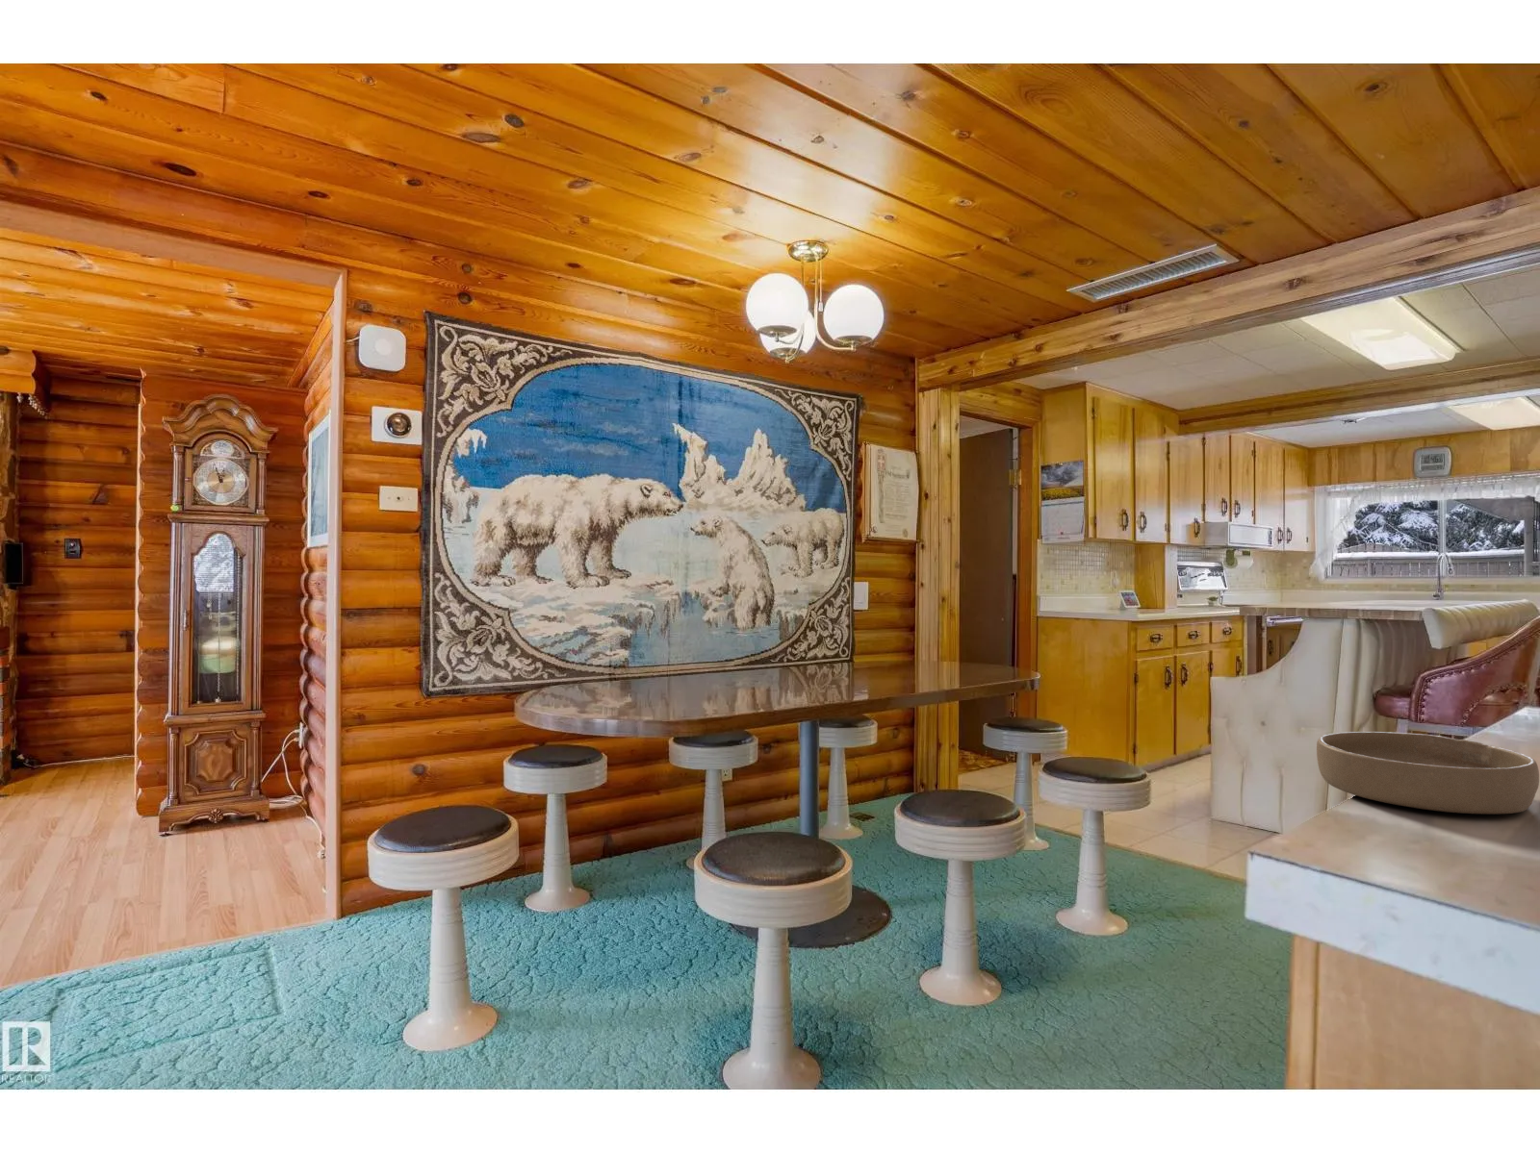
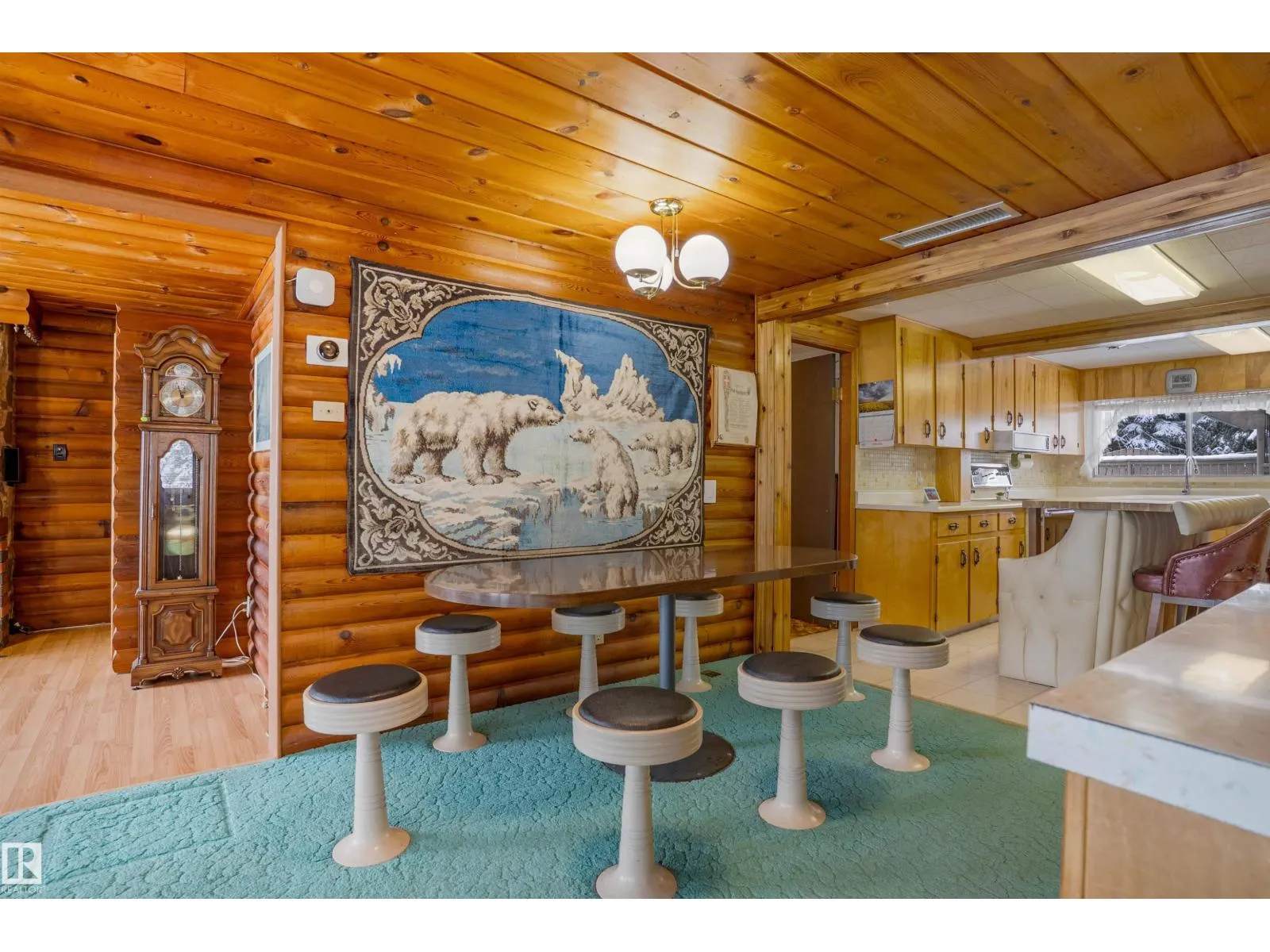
- bowl [1316,731,1540,815]
